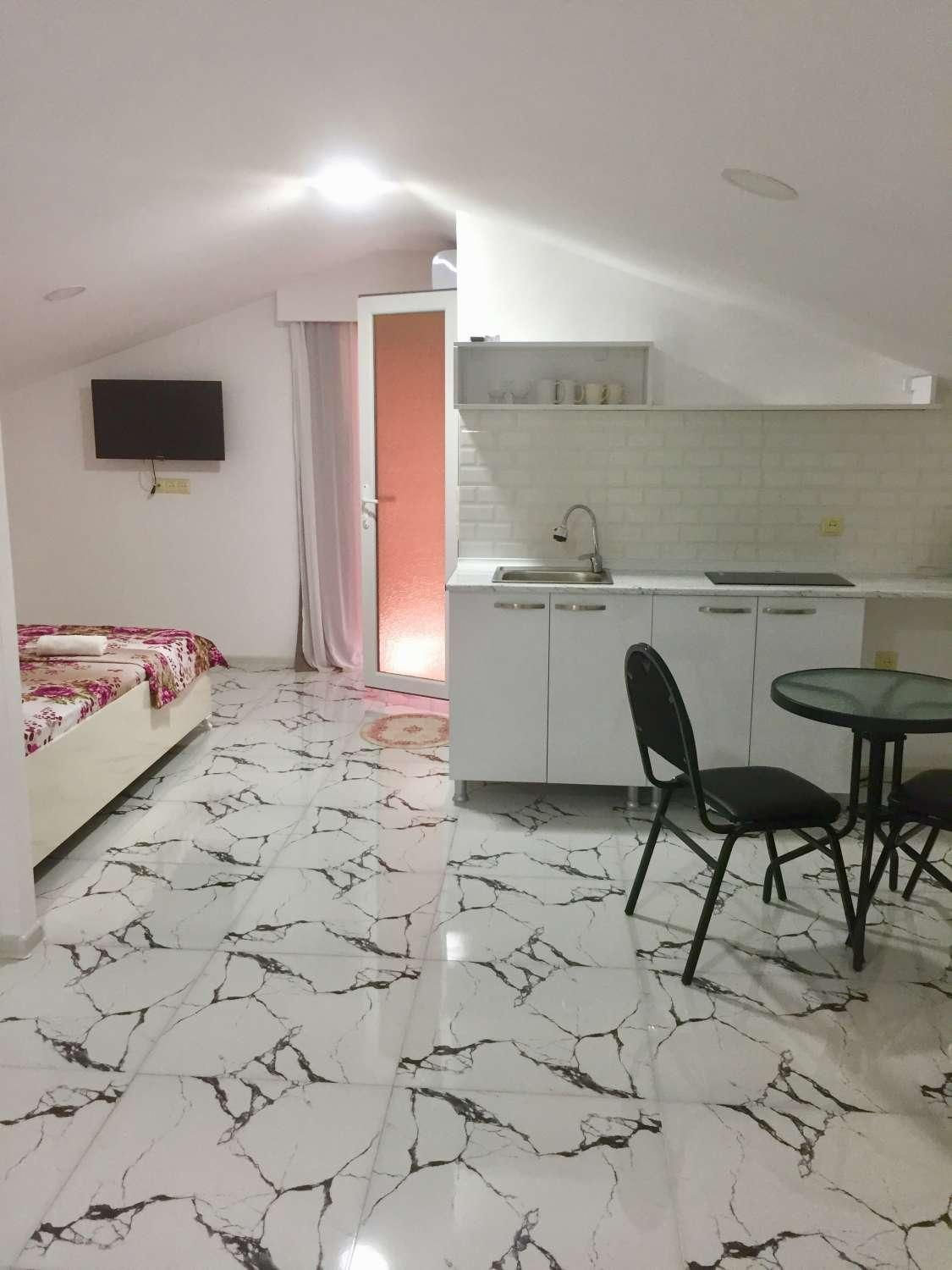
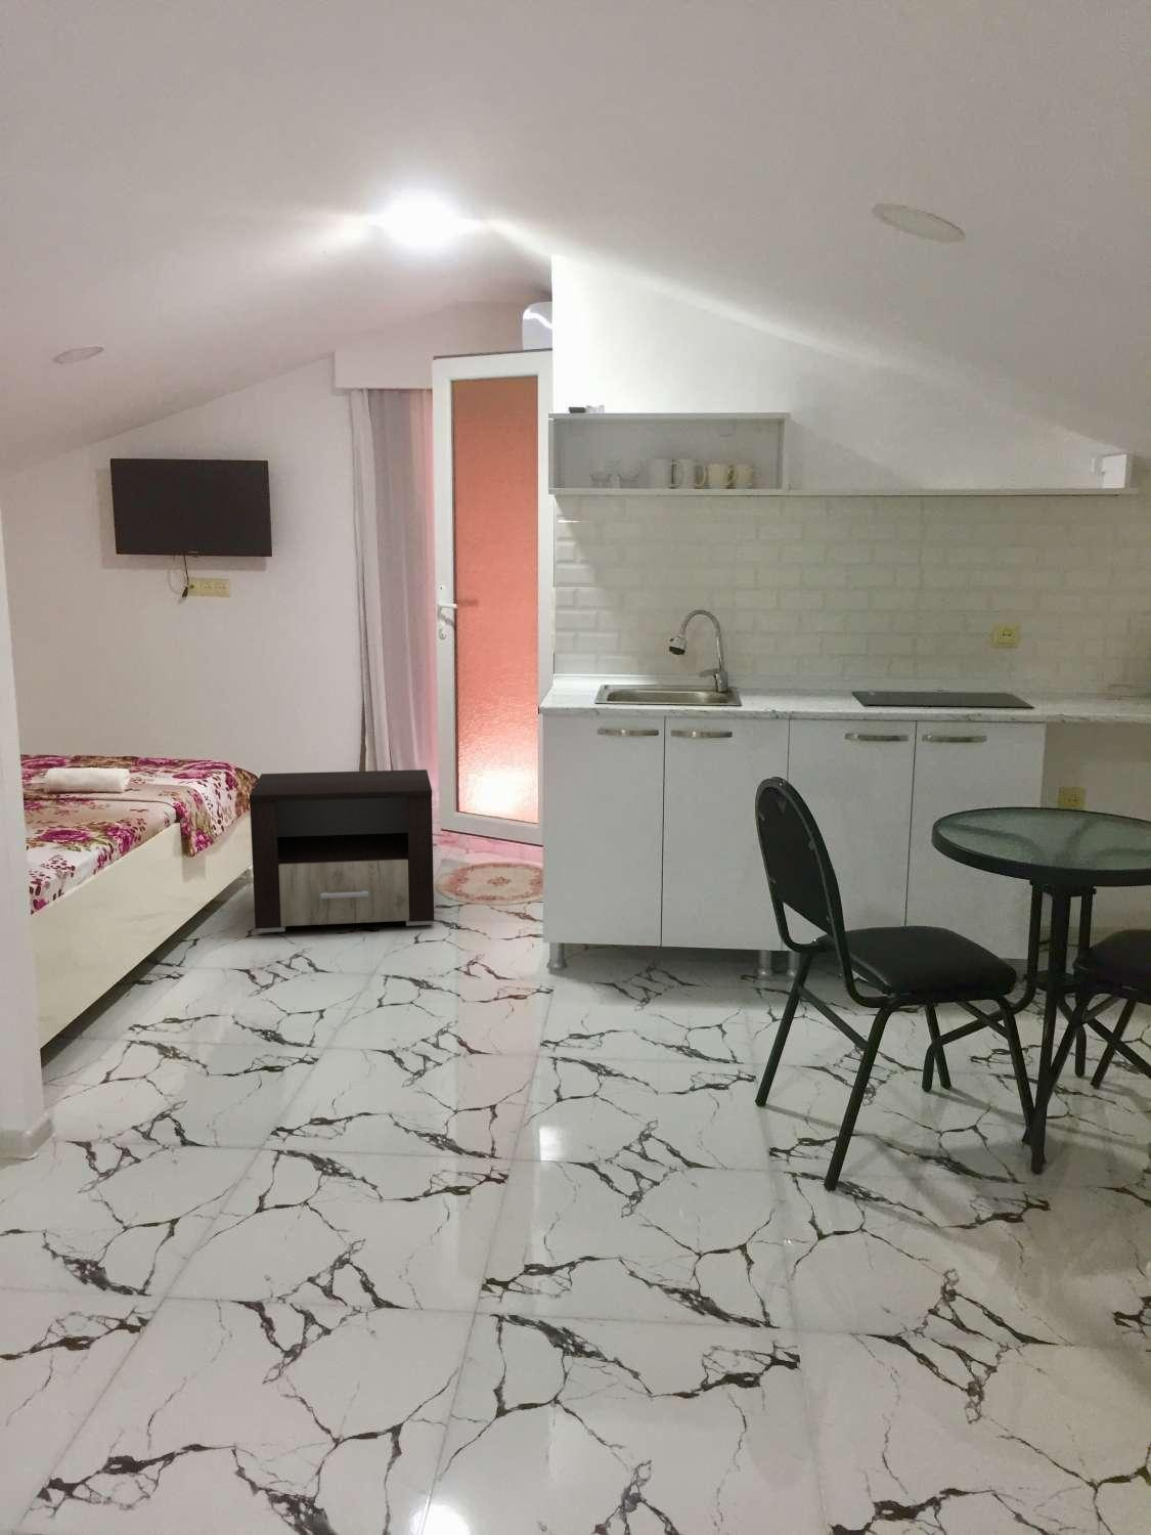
+ nightstand [249,769,435,933]
